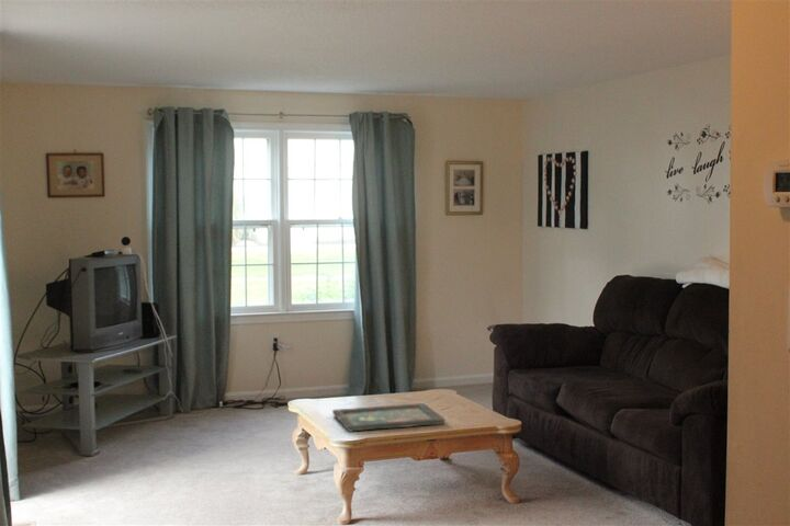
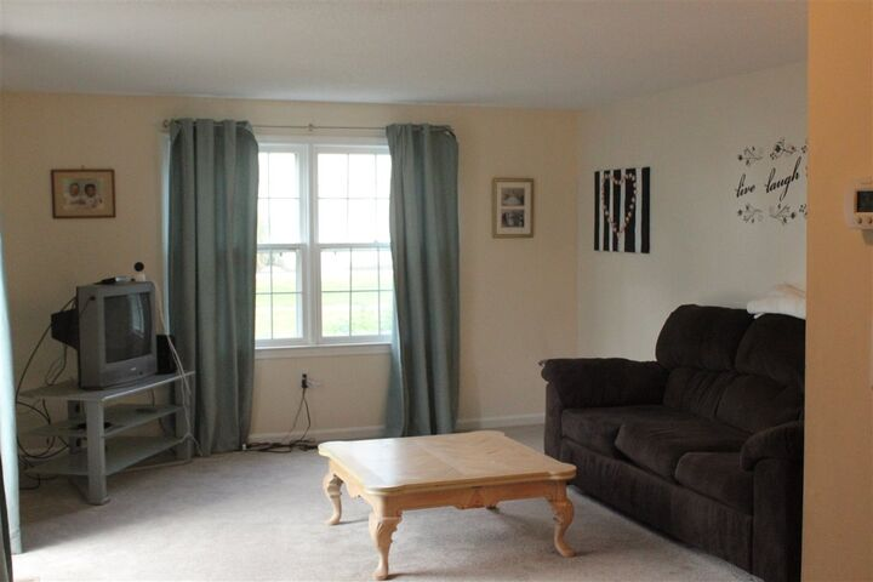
- decorative tray [331,402,447,433]
